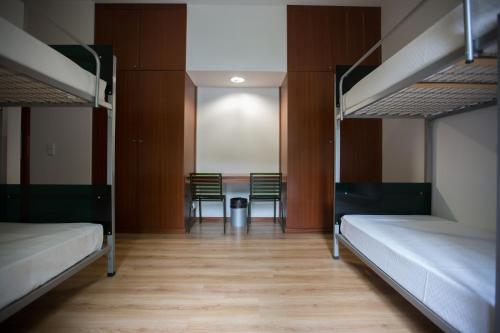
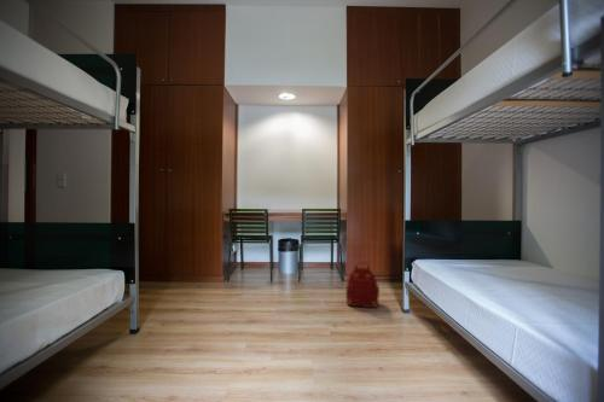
+ backpack [344,261,381,309]
